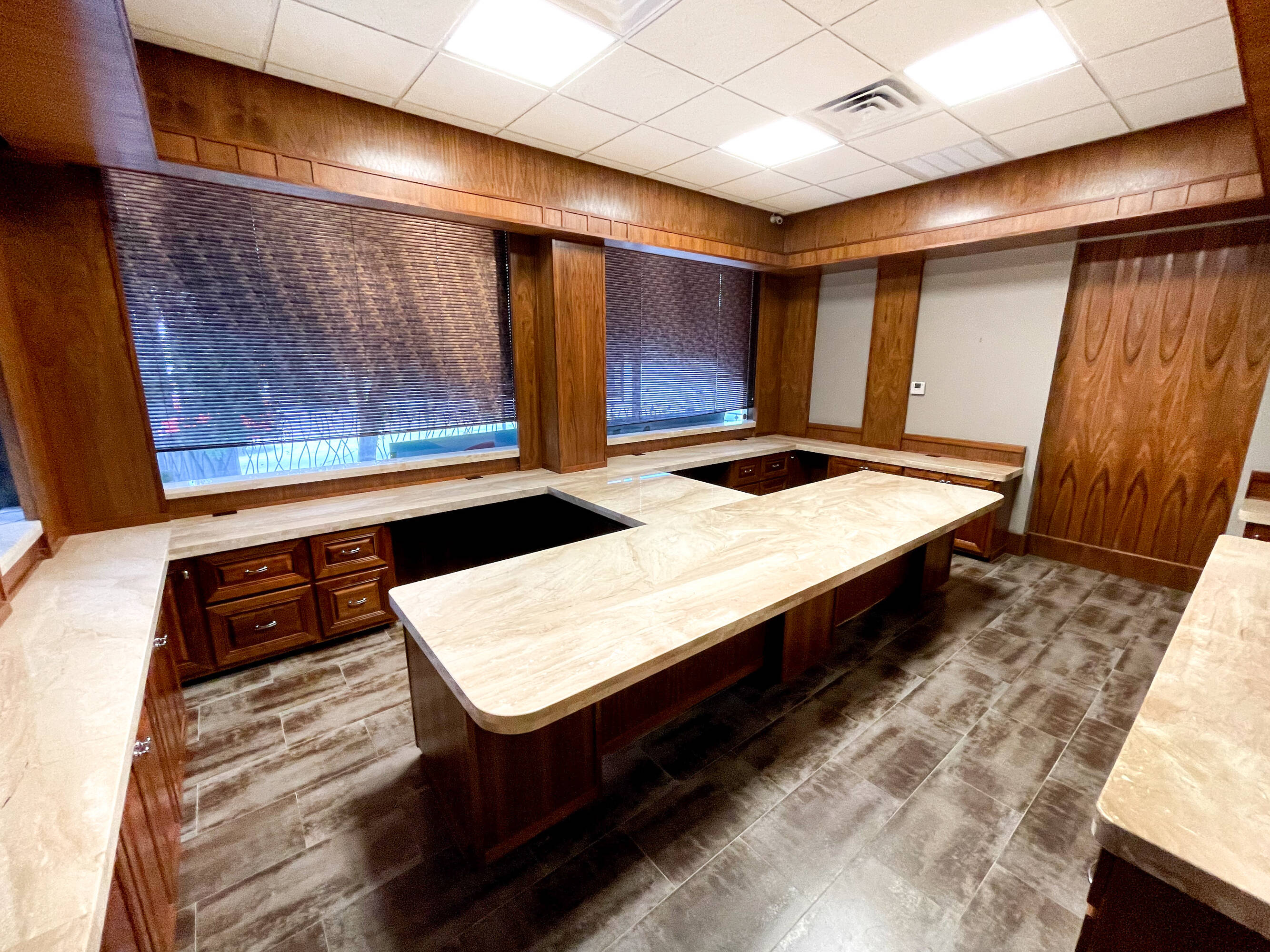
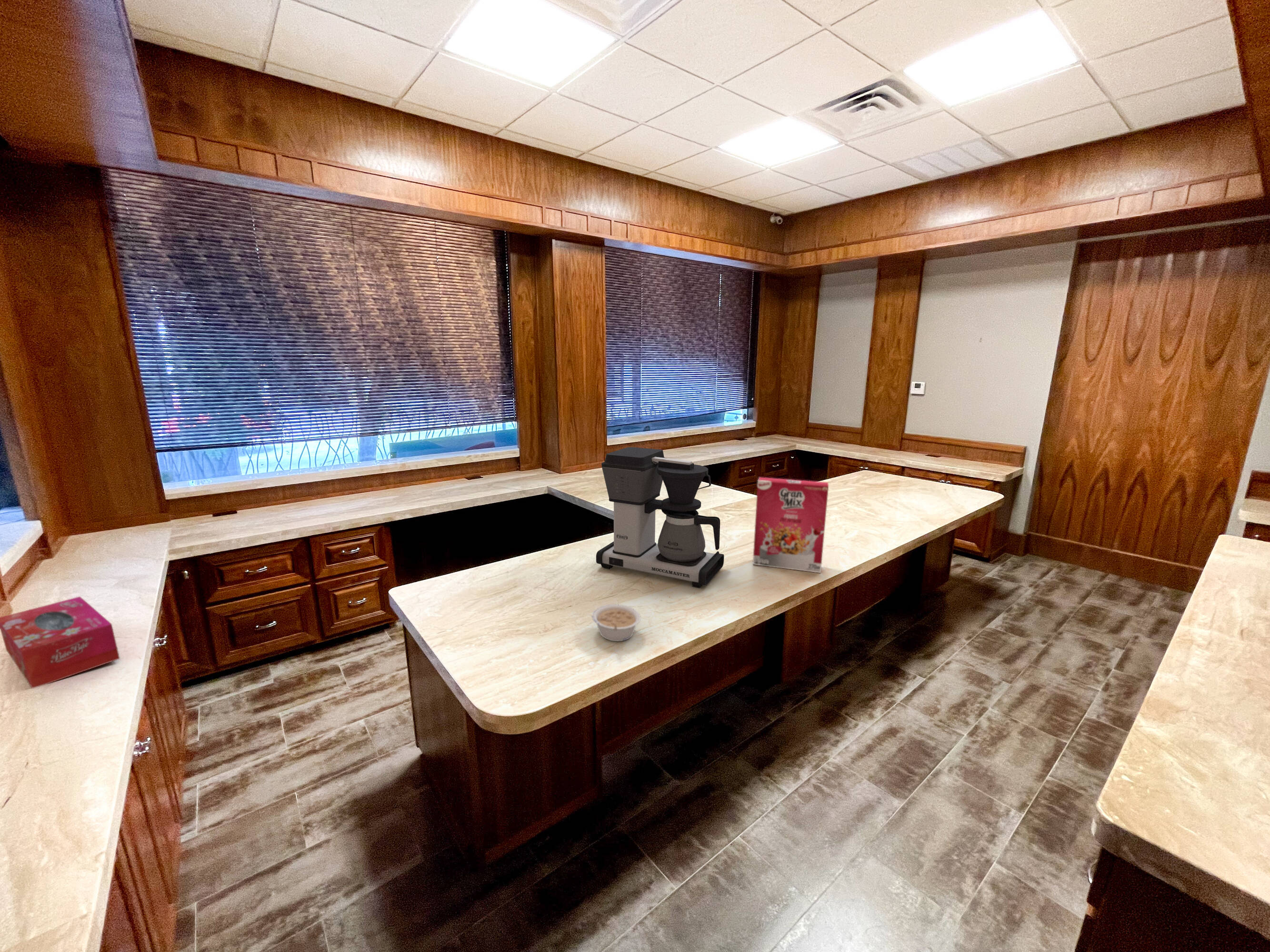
+ coffee maker [596,446,724,588]
+ cereal box [752,477,829,574]
+ legume [591,604,641,642]
+ tissue box [0,596,120,689]
